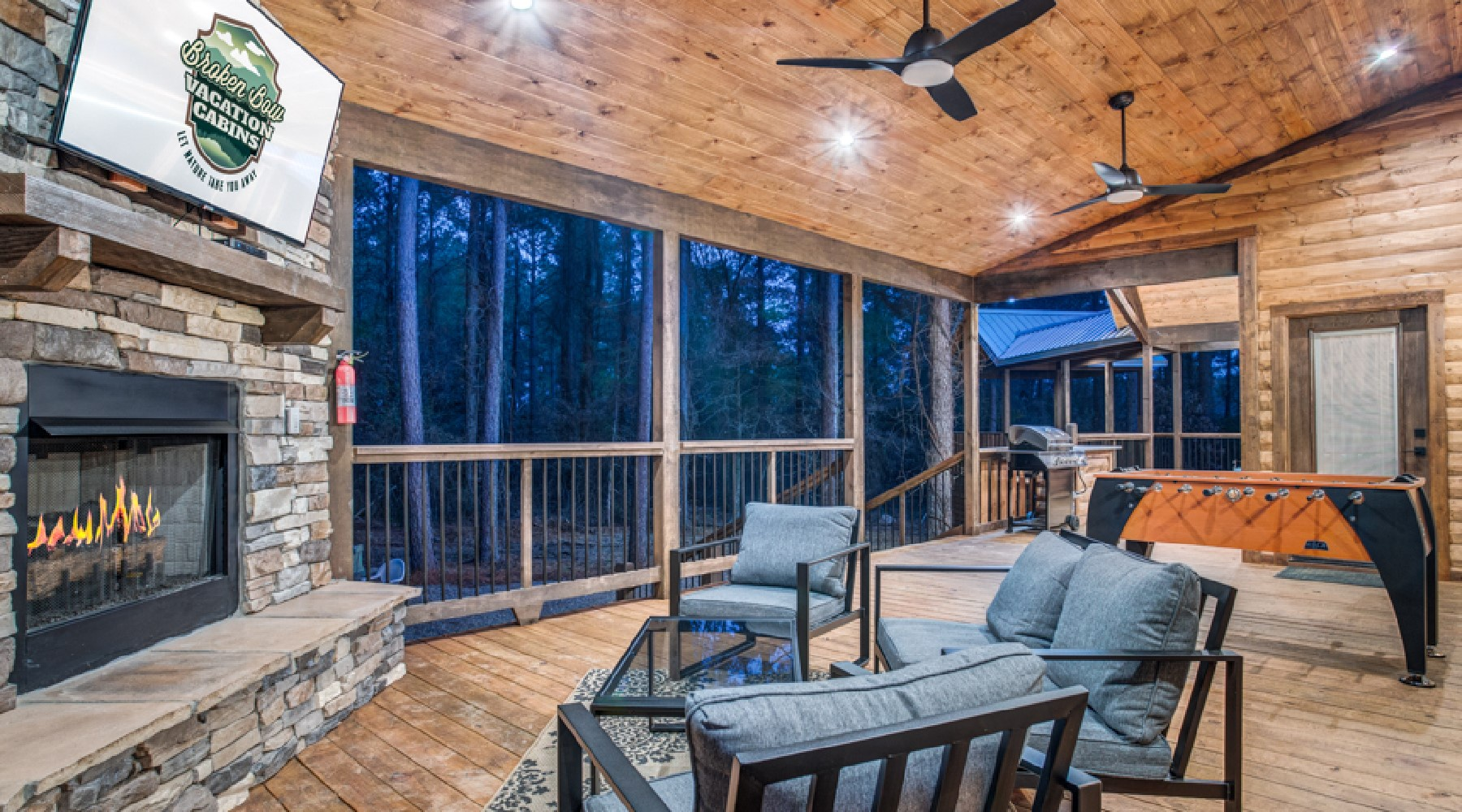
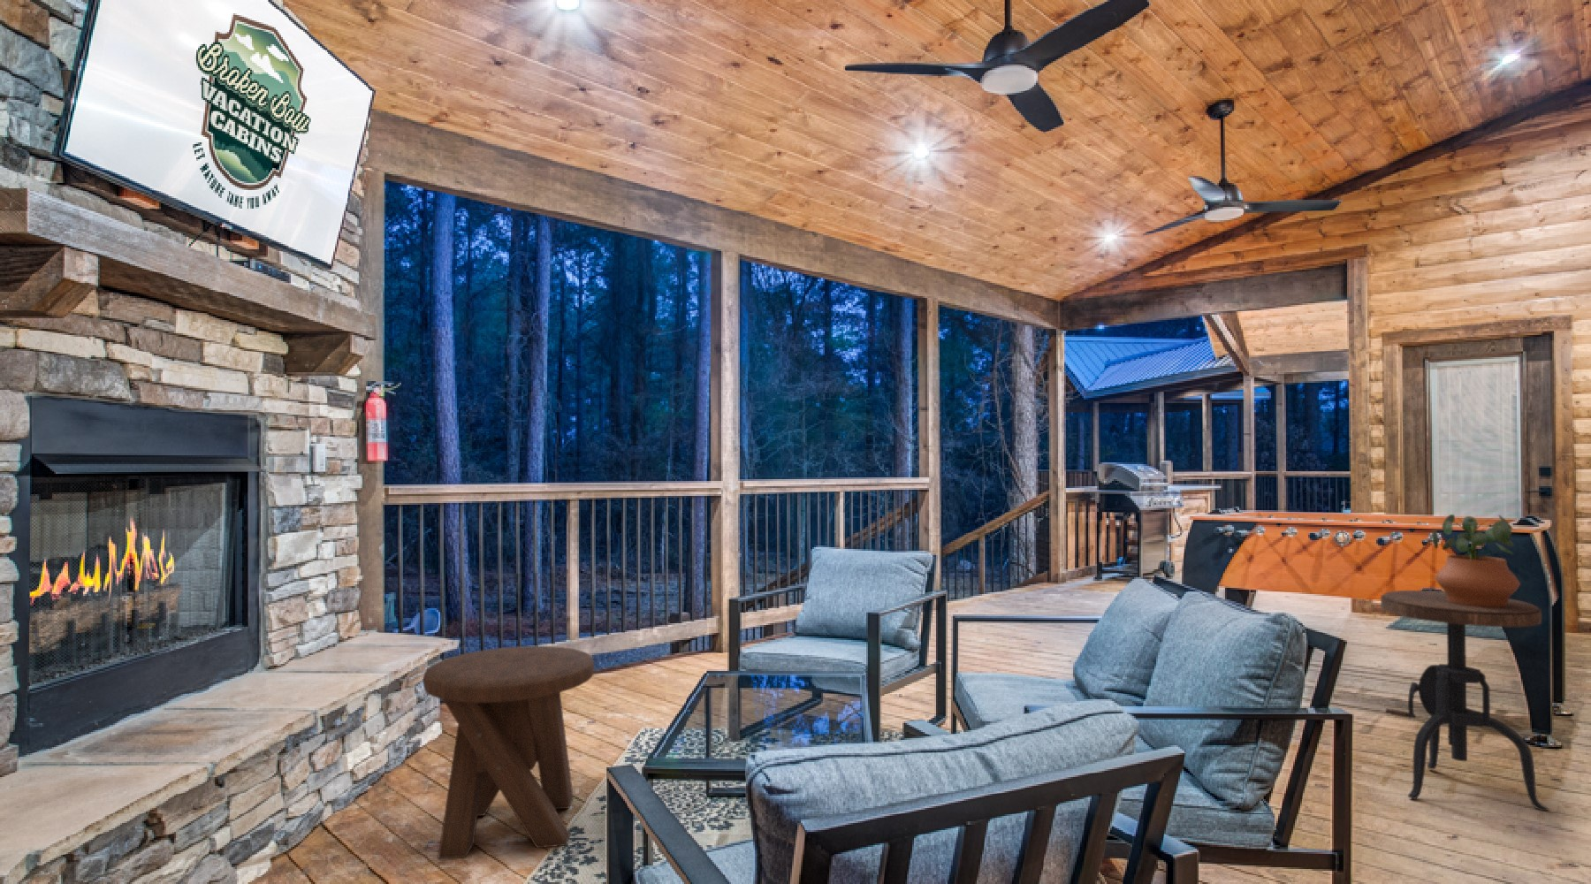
+ side table [1380,590,1549,811]
+ potted plant [1431,514,1521,607]
+ music stool [422,646,595,859]
